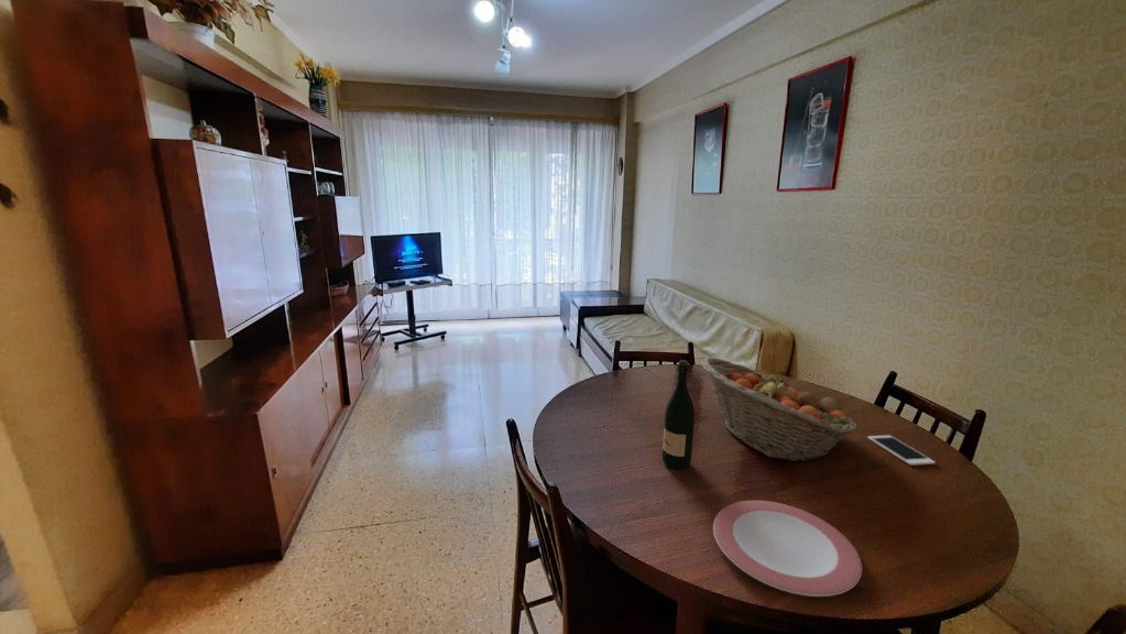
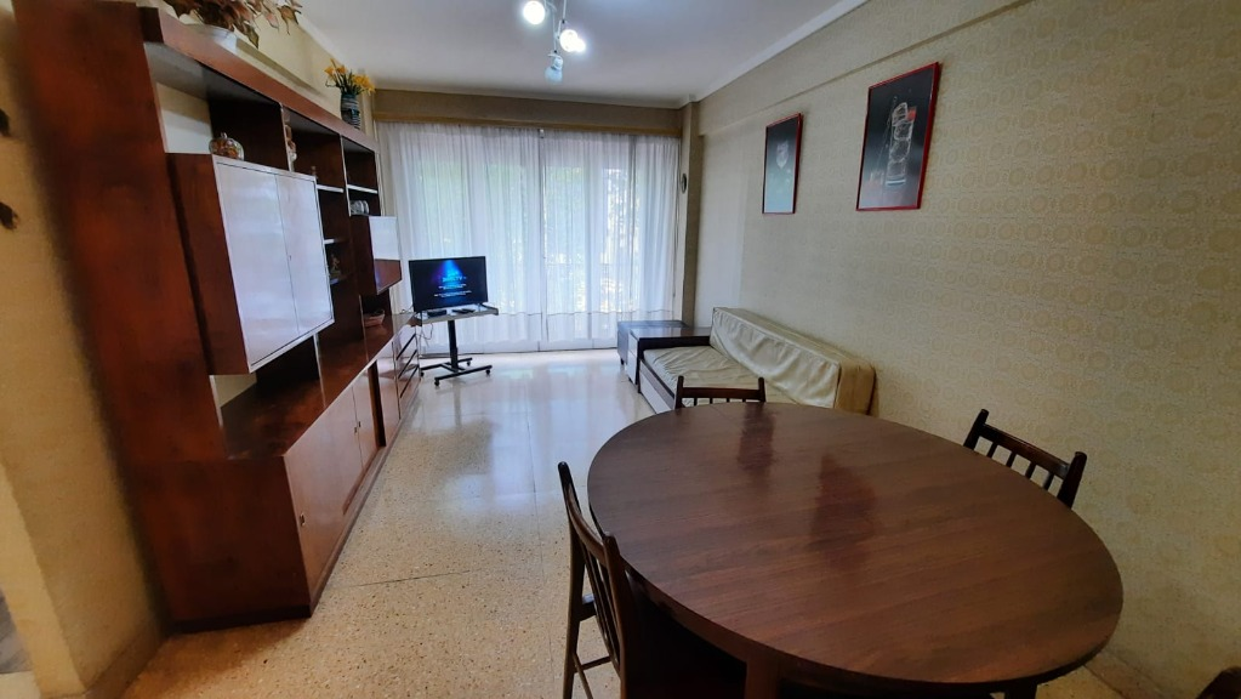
- fruit basket [700,357,859,462]
- cell phone [866,434,937,467]
- plate [712,500,863,598]
- wine bottle [662,359,696,470]
